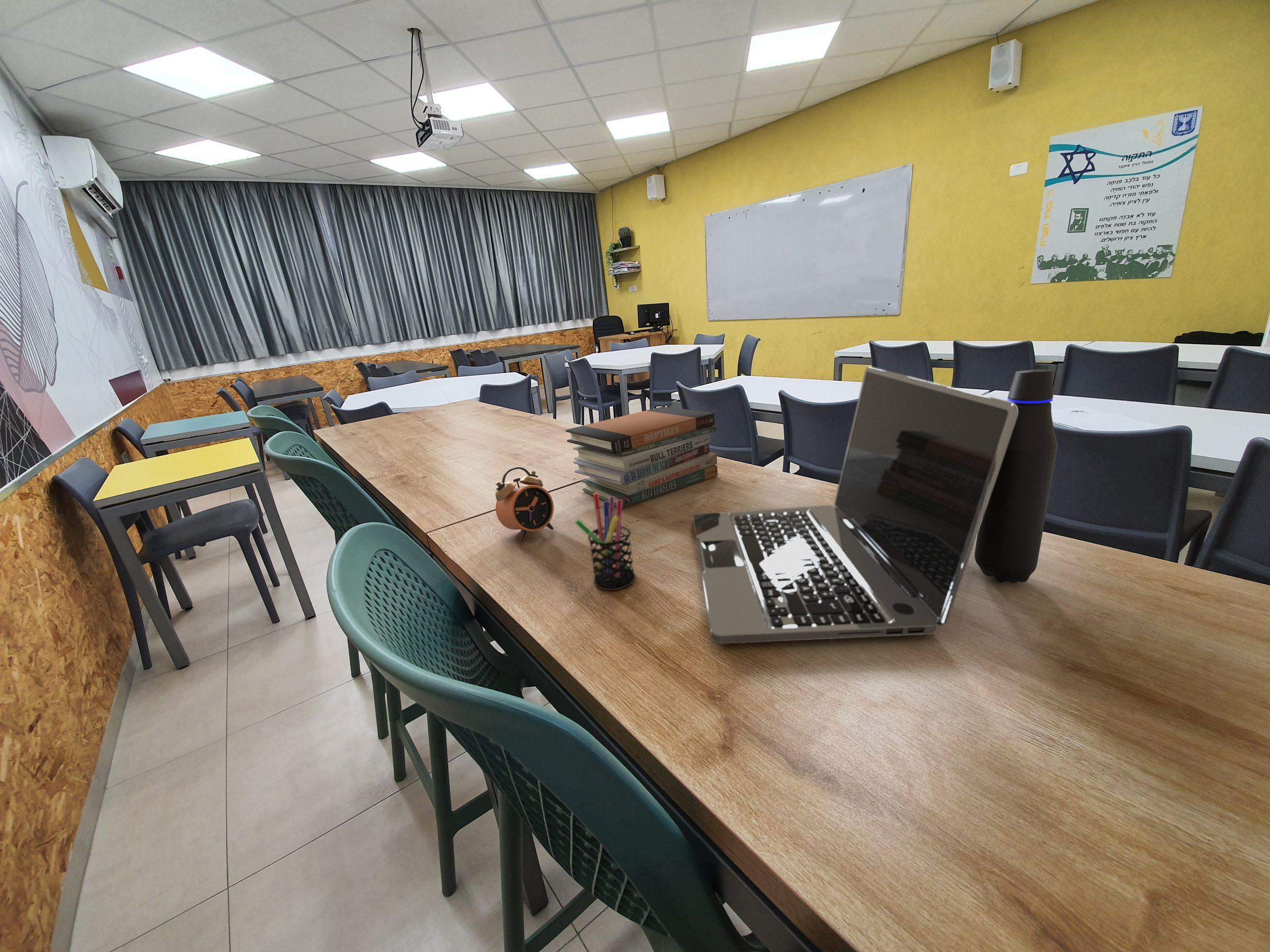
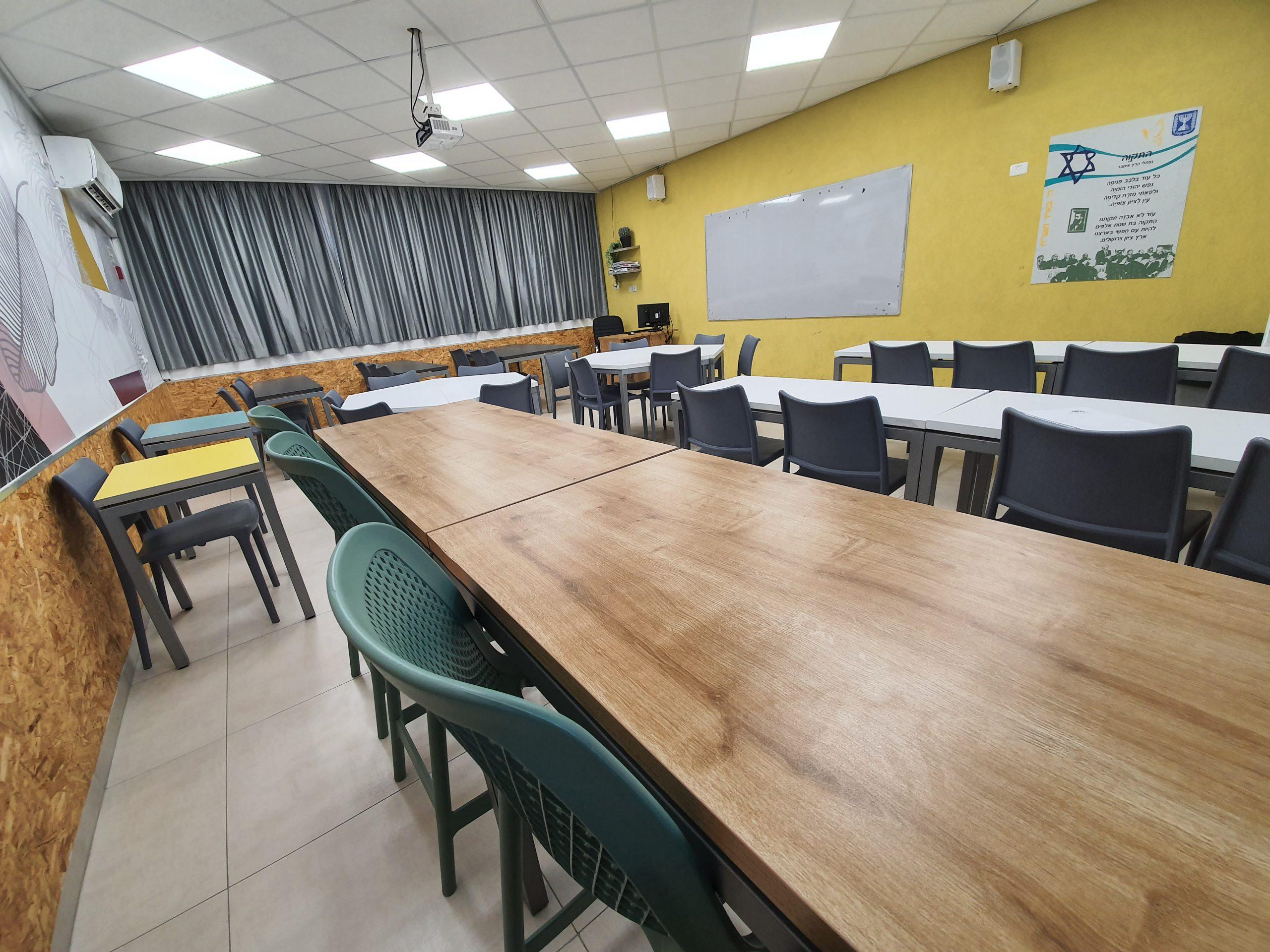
- water bottle [974,369,1058,583]
- book stack [565,406,718,508]
- alarm clock [495,467,554,542]
- laptop [693,366,1018,645]
- pen holder [574,493,636,591]
